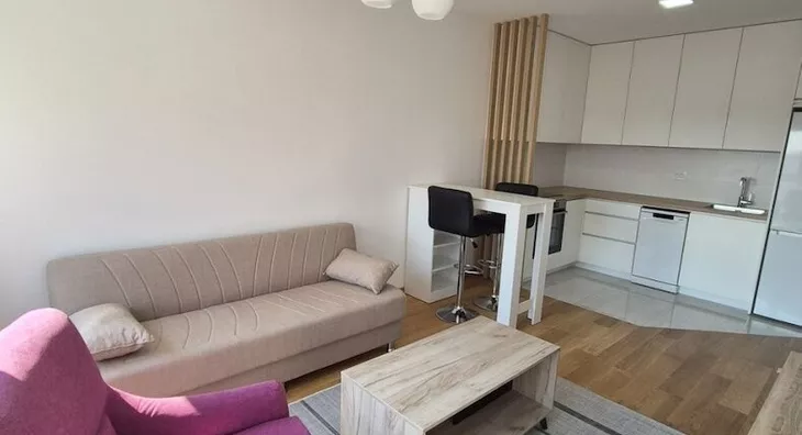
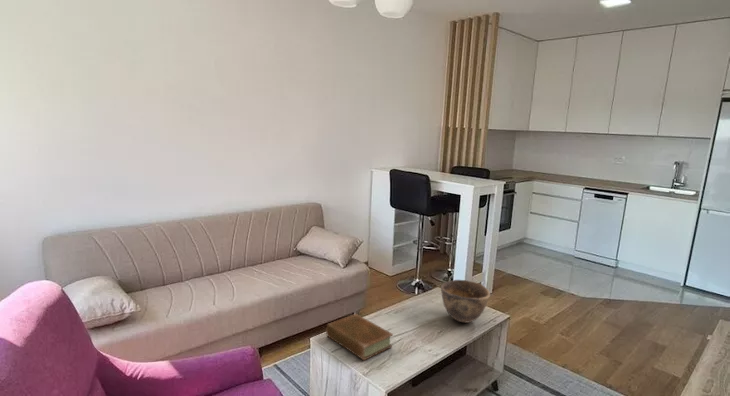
+ book [325,313,394,361]
+ bowl [440,279,491,323]
